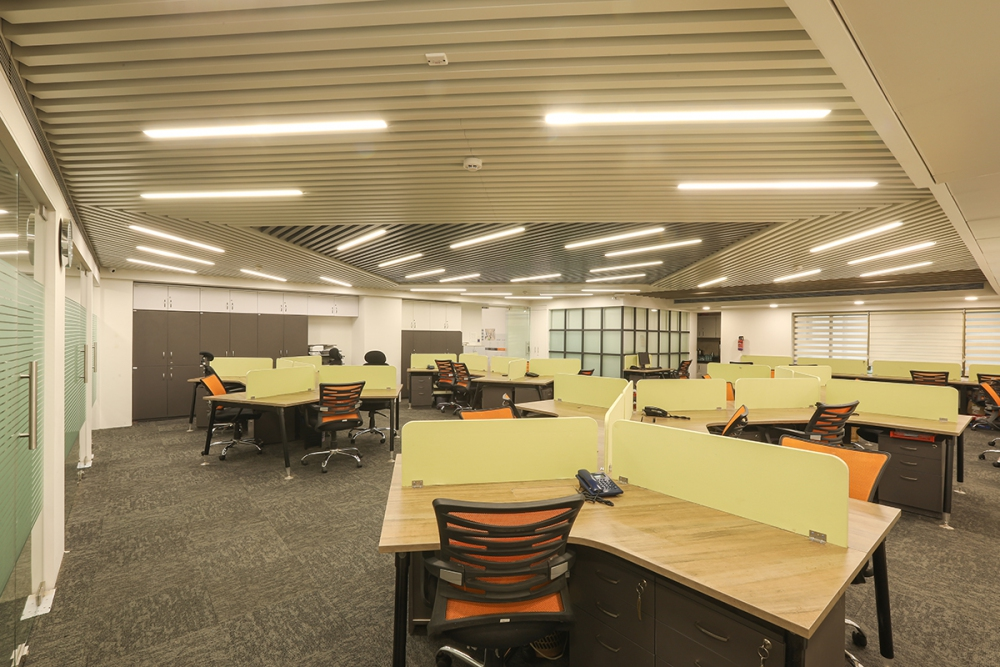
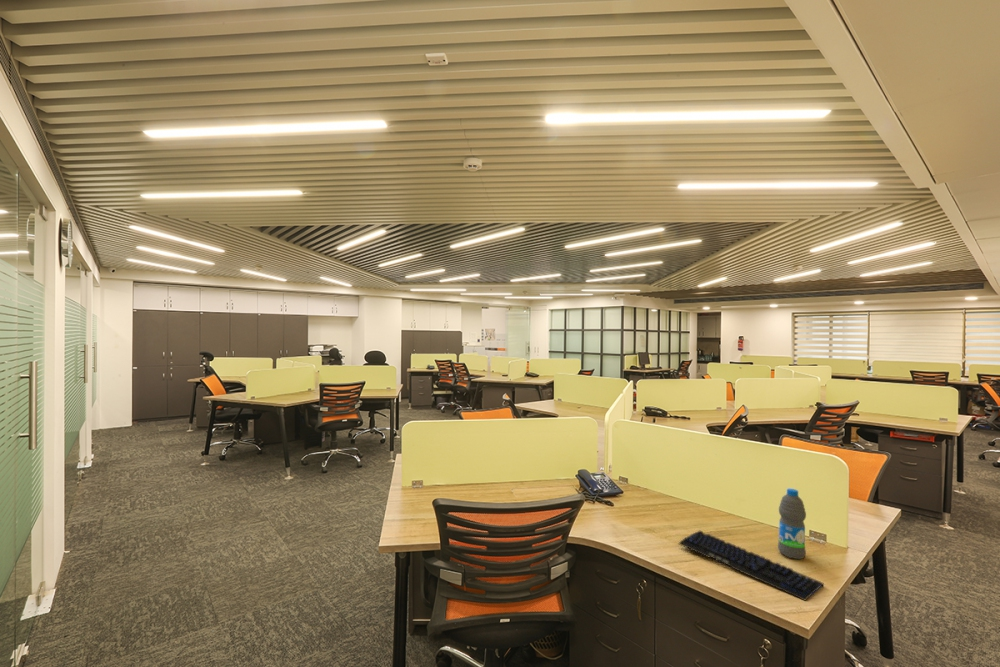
+ keyboard [678,530,825,602]
+ water bottle [777,488,807,560]
